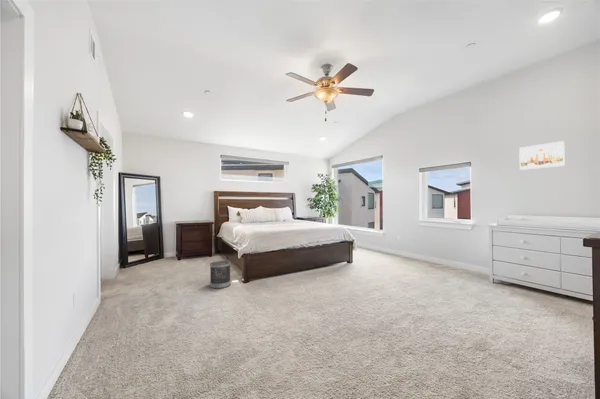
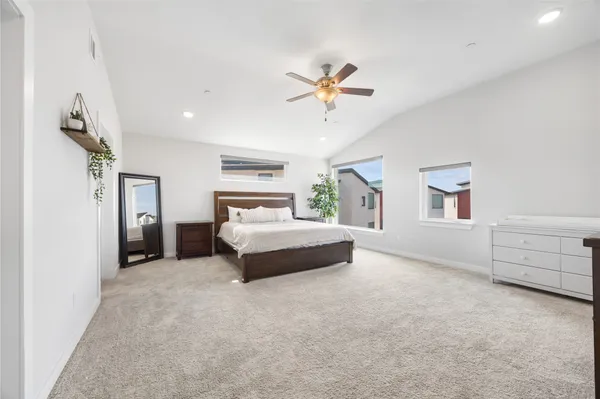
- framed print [518,140,566,171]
- wastebasket [209,260,232,289]
